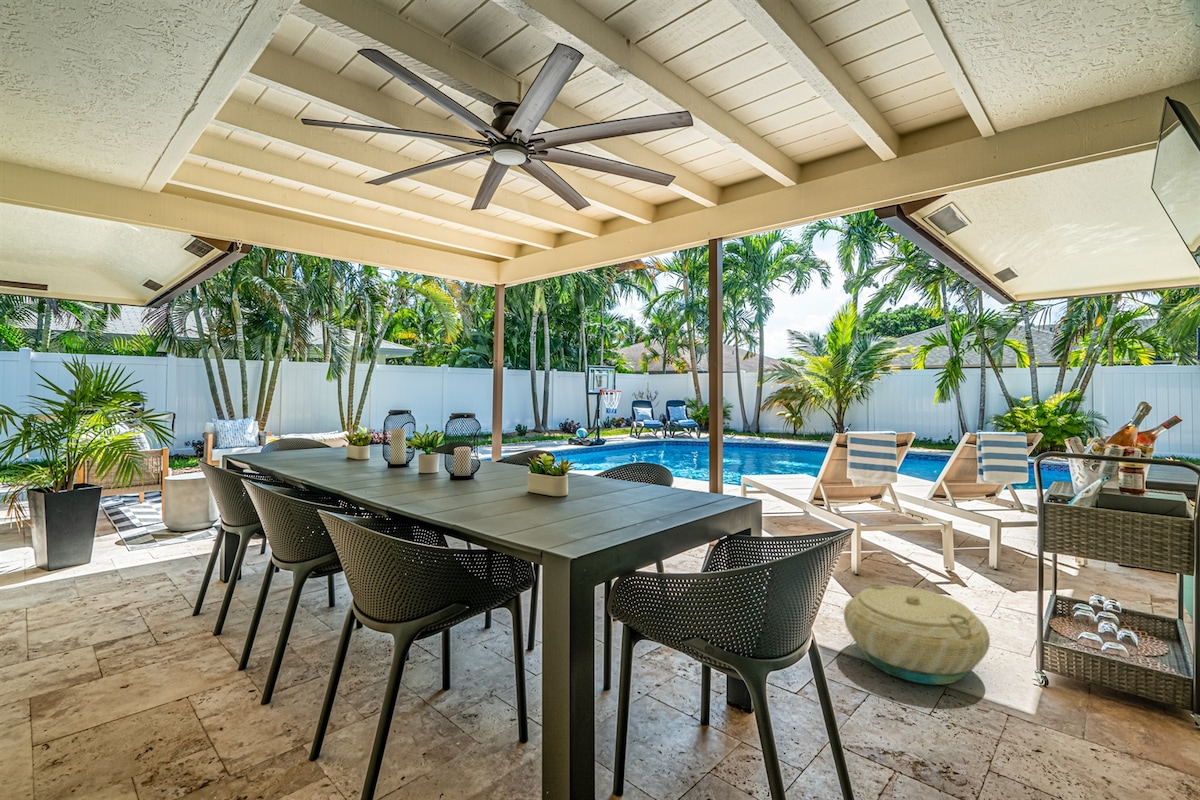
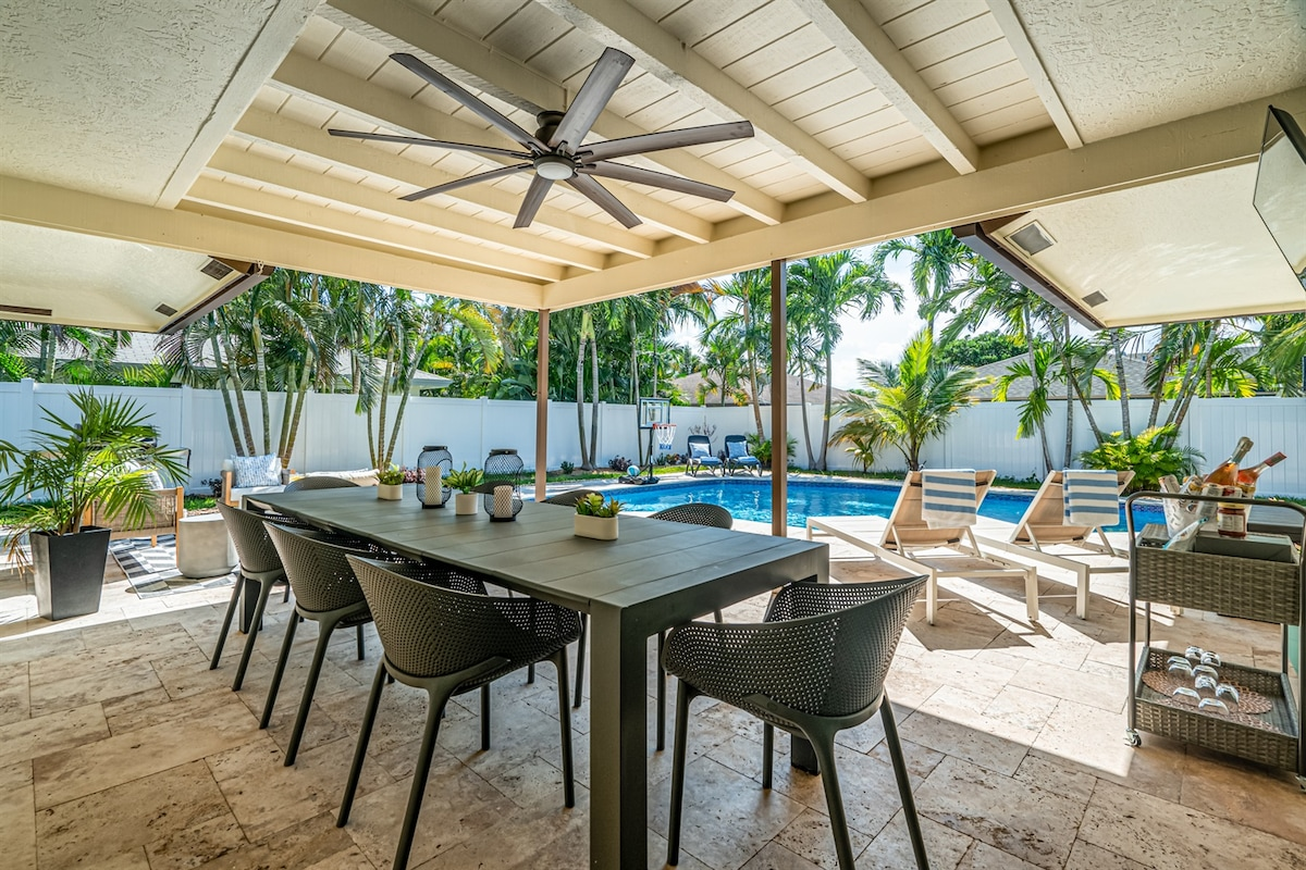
- basket [843,583,991,685]
